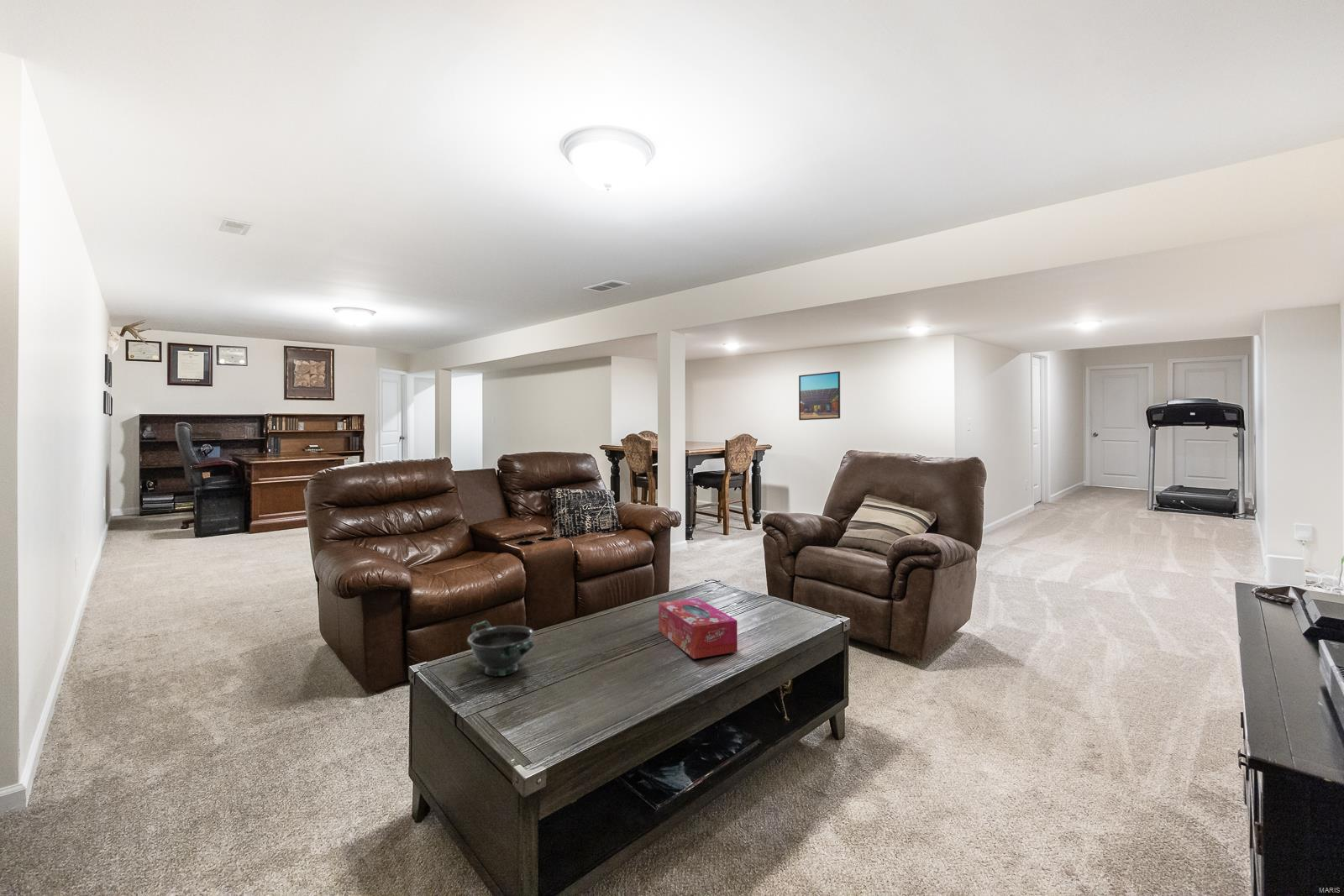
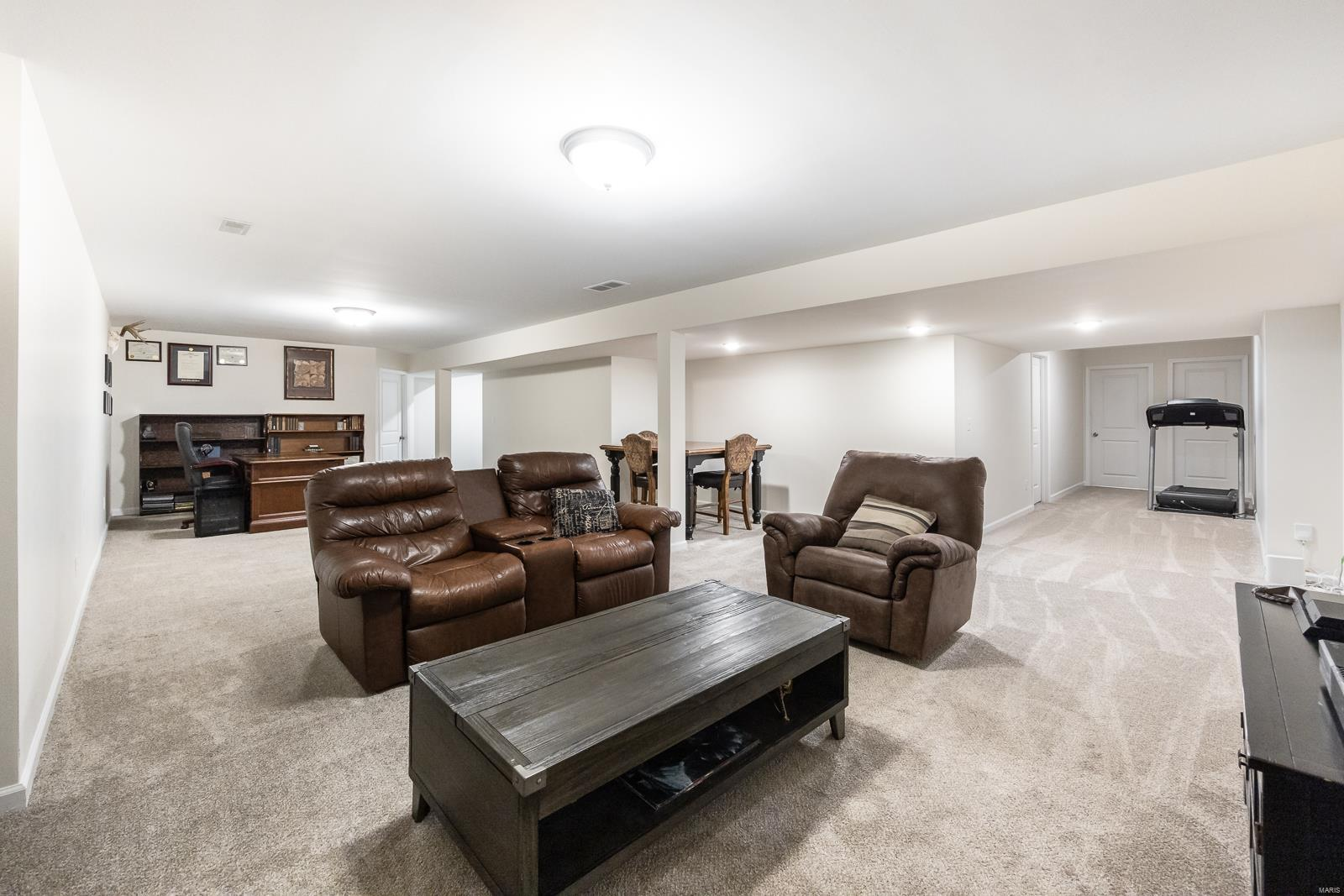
- tissue box [658,597,738,660]
- bowl [466,620,535,677]
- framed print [798,370,841,421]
